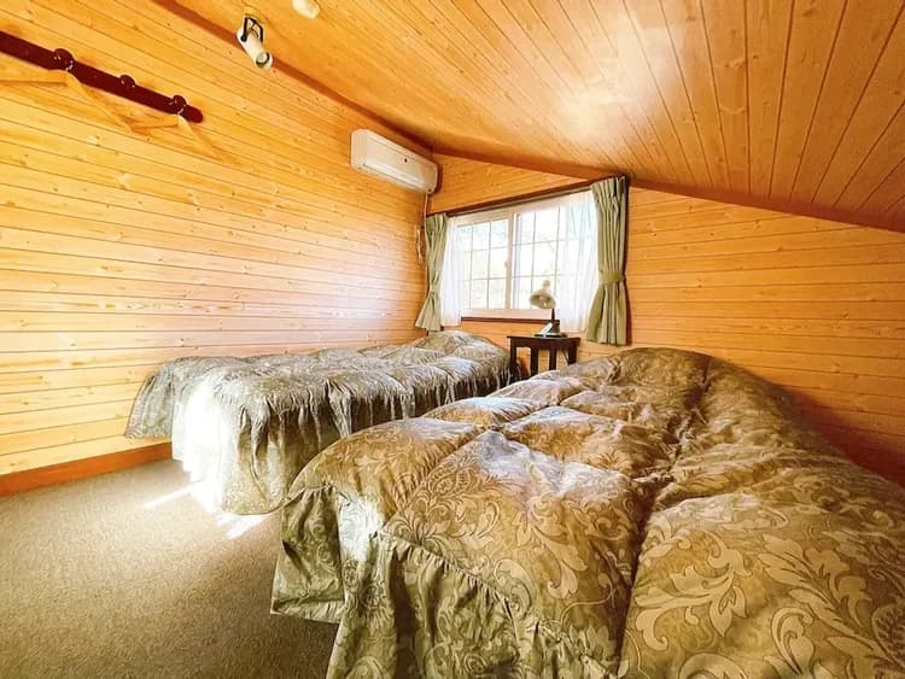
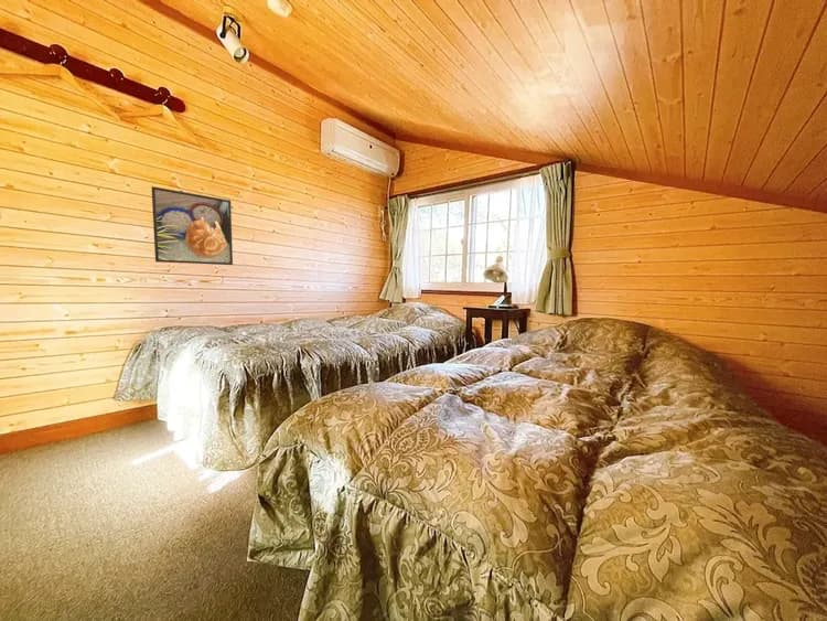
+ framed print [150,185,234,266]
